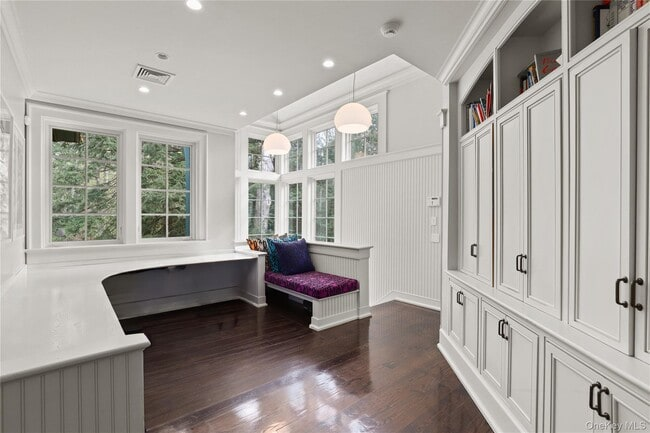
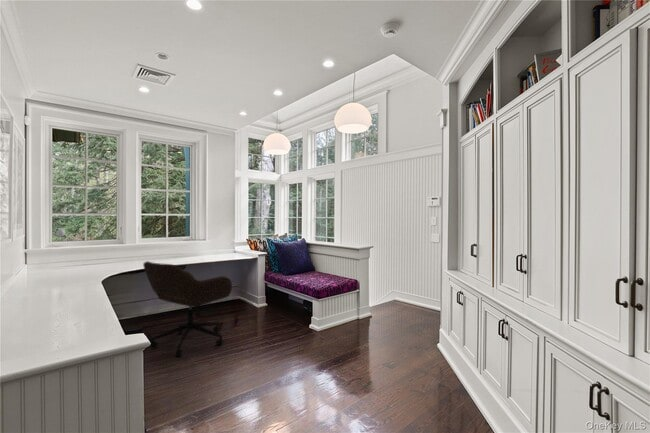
+ office chair [142,260,233,358]
